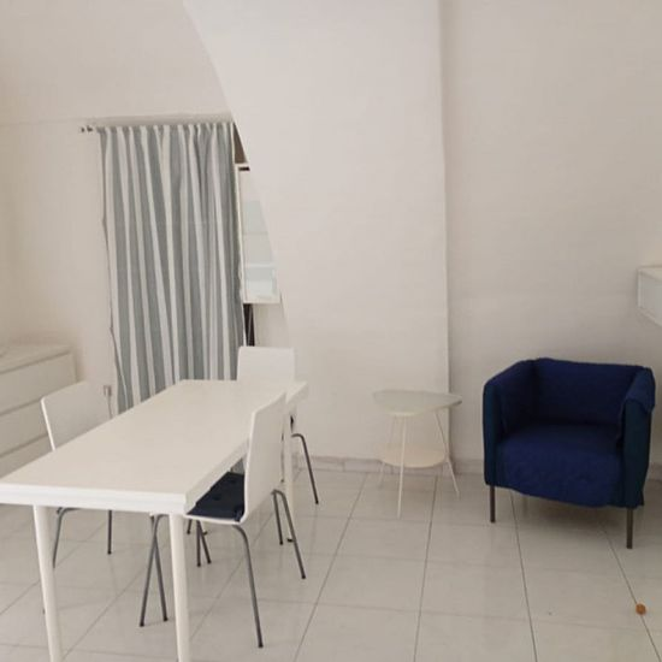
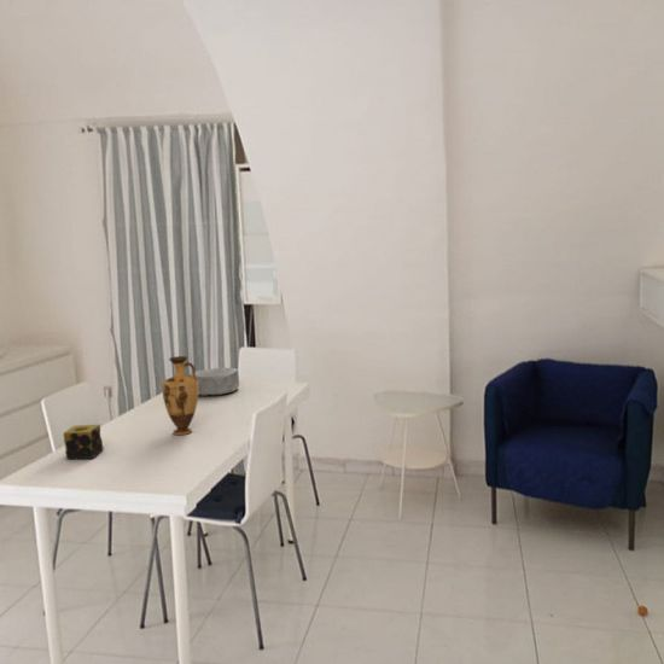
+ candle [63,424,105,460]
+ vase [161,355,199,436]
+ bowl [188,366,240,397]
